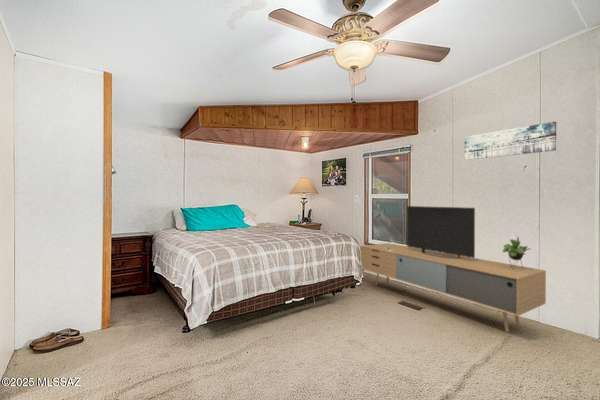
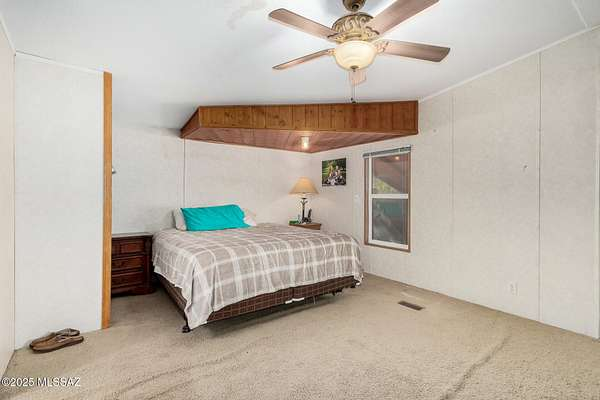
- wall art [464,121,557,161]
- media console [359,205,547,333]
